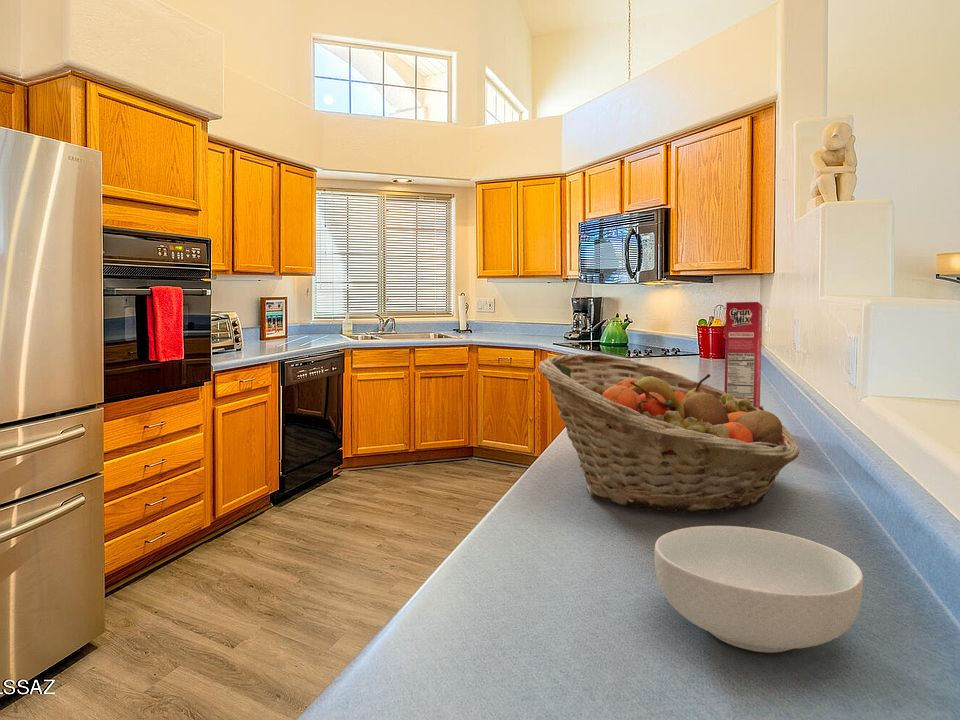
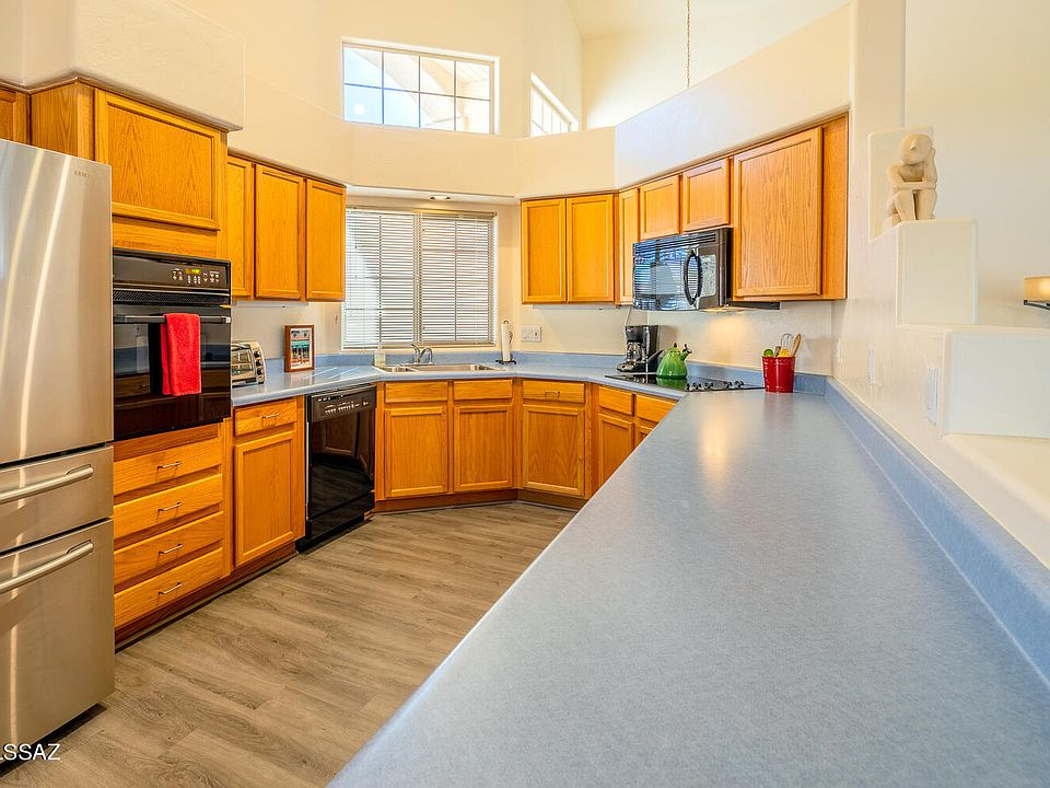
- fruit basket [537,353,800,514]
- cereal box [723,301,763,410]
- cereal bowl [653,525,865,653]
